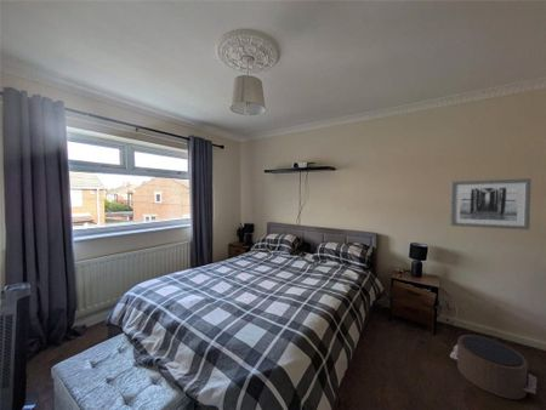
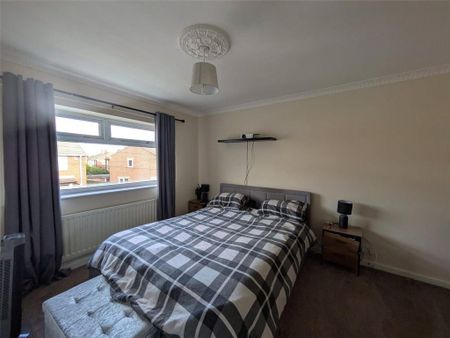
- wall art [449,177,533,230]
- pouf [449,334,538,400]
